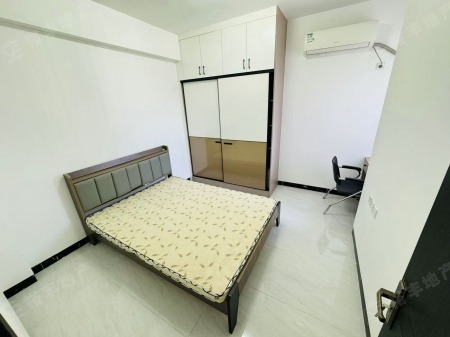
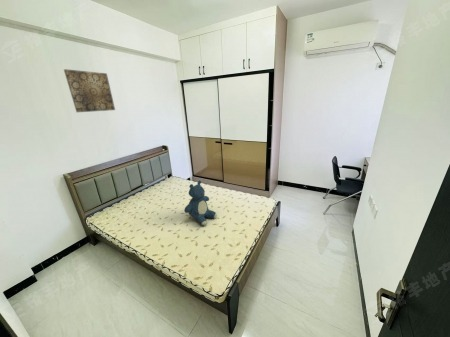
+ teddy bear [184,180,218,227]
+ wall art [63,68,116,113]
